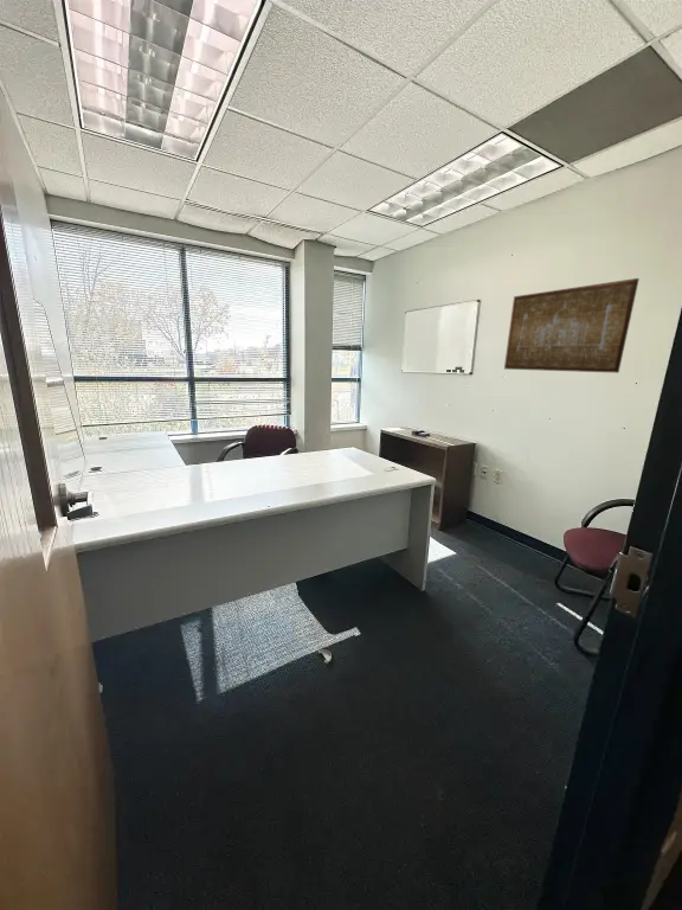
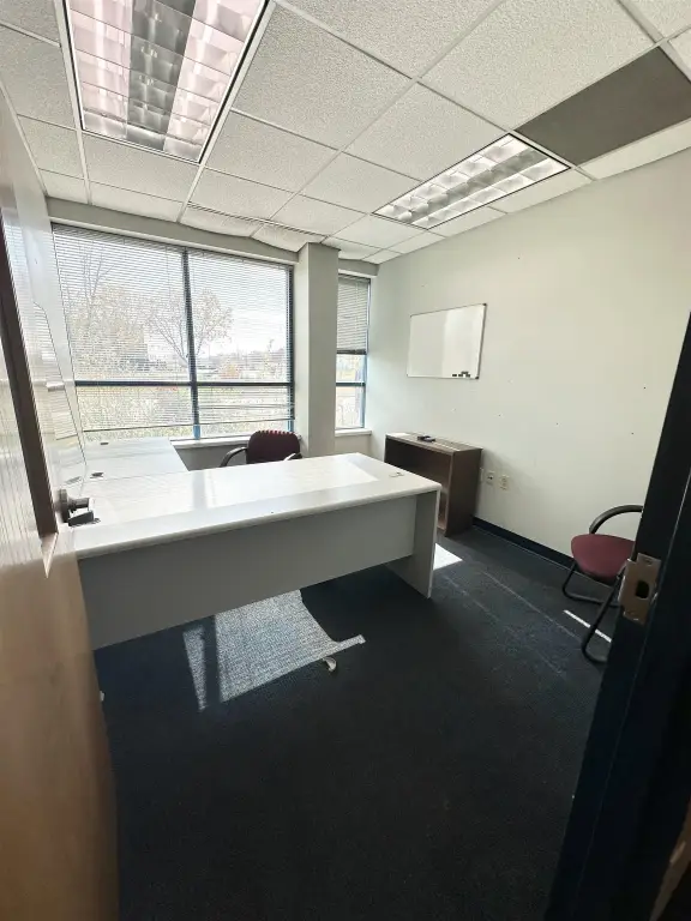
- wall art [503,277,641,374]
